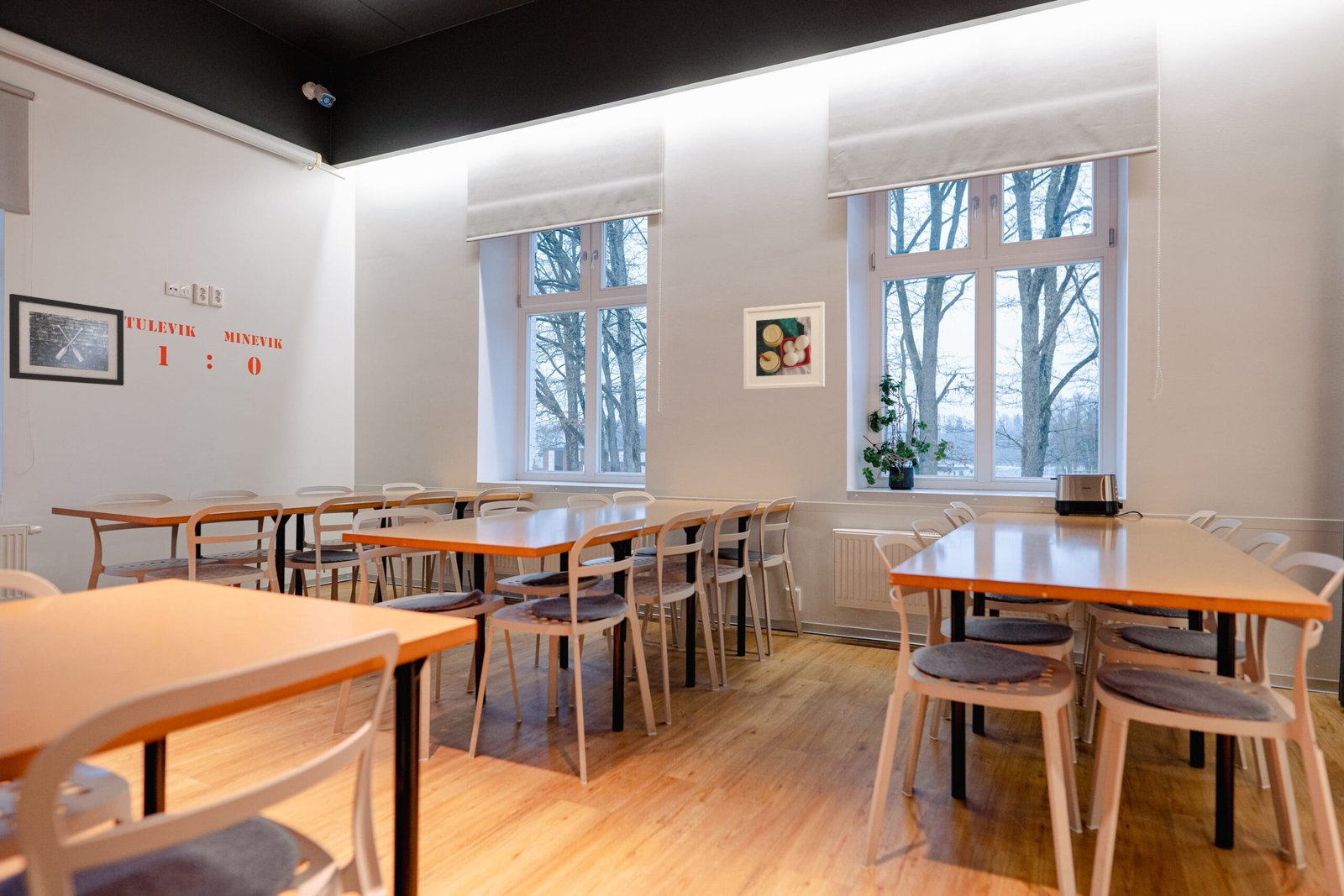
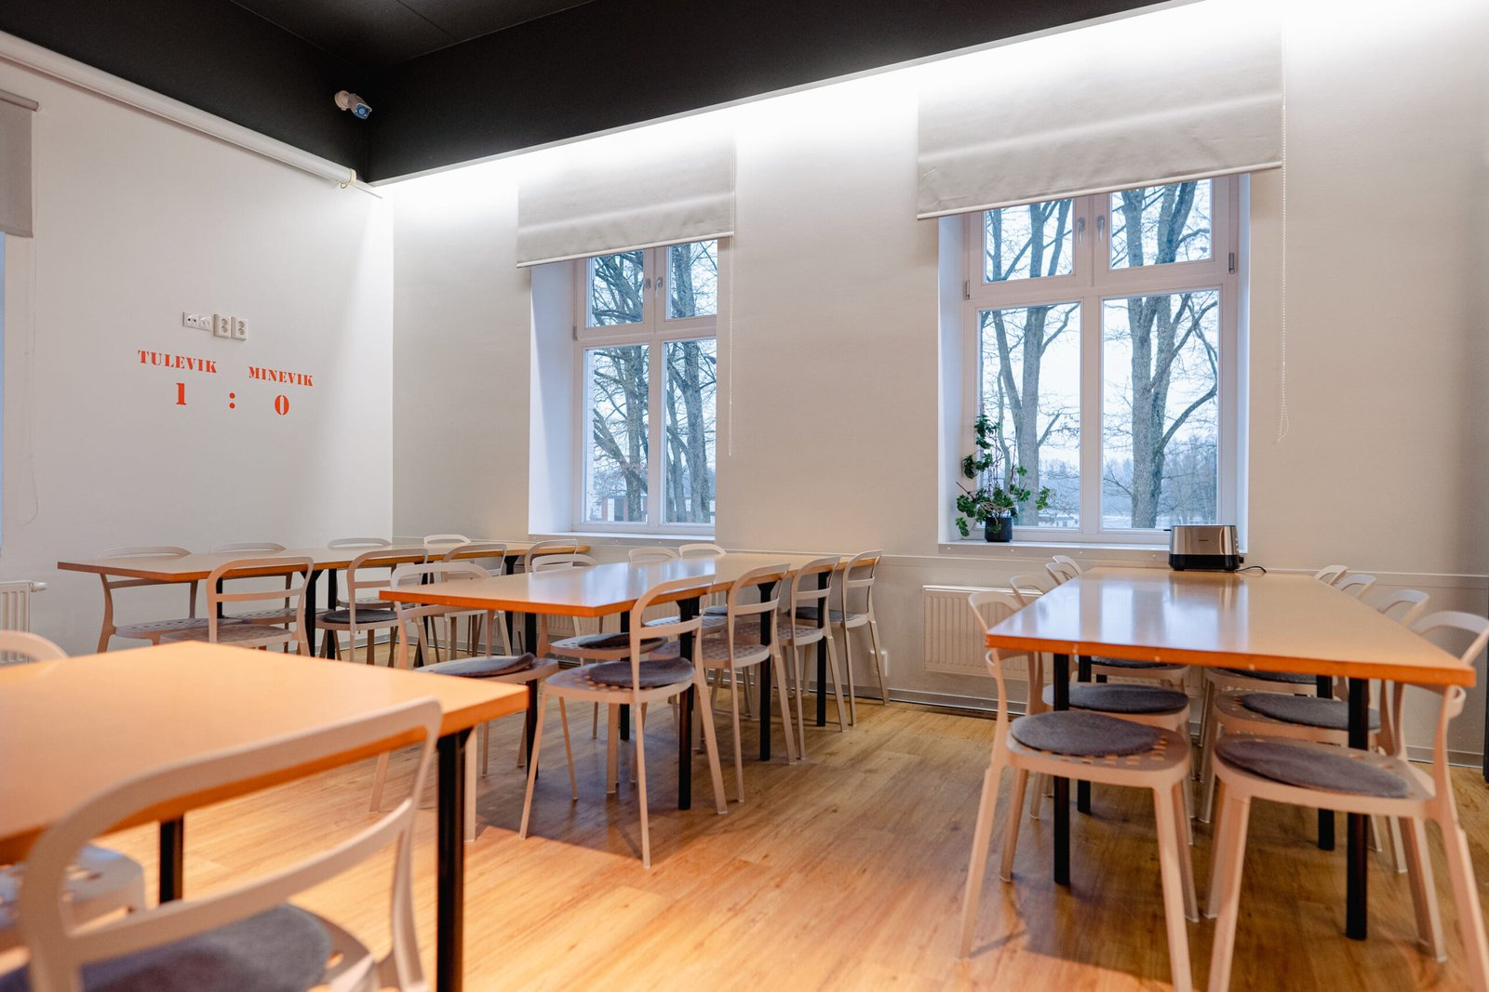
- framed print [743,301,826,390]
- wall art [8,293,124,386]
